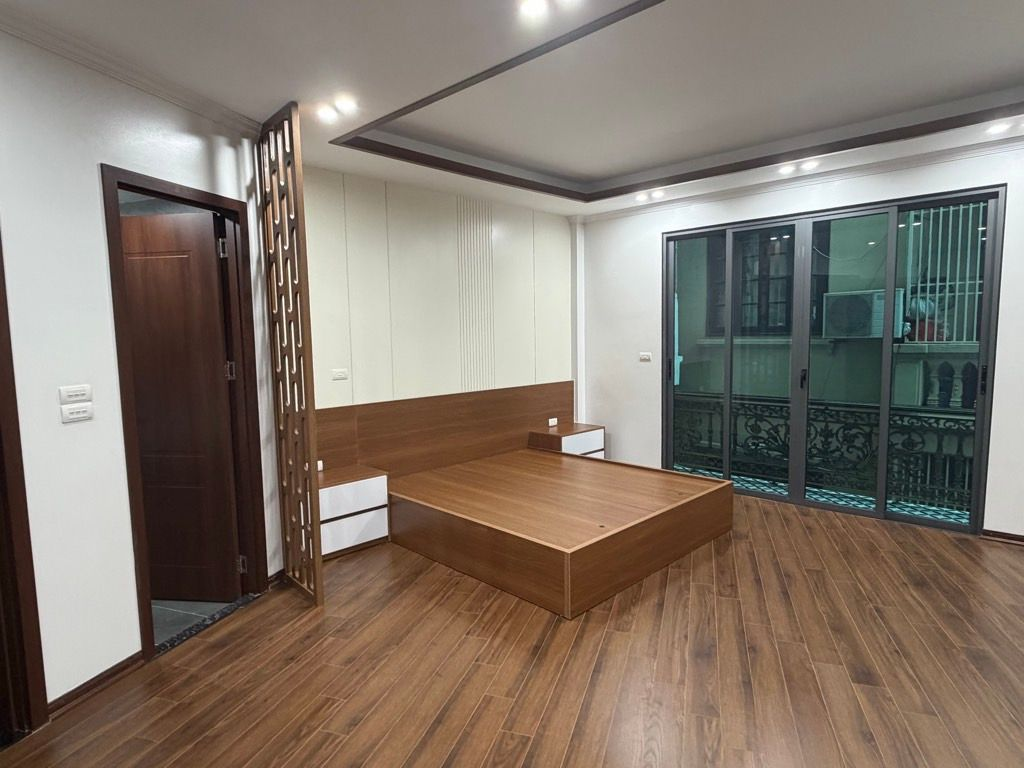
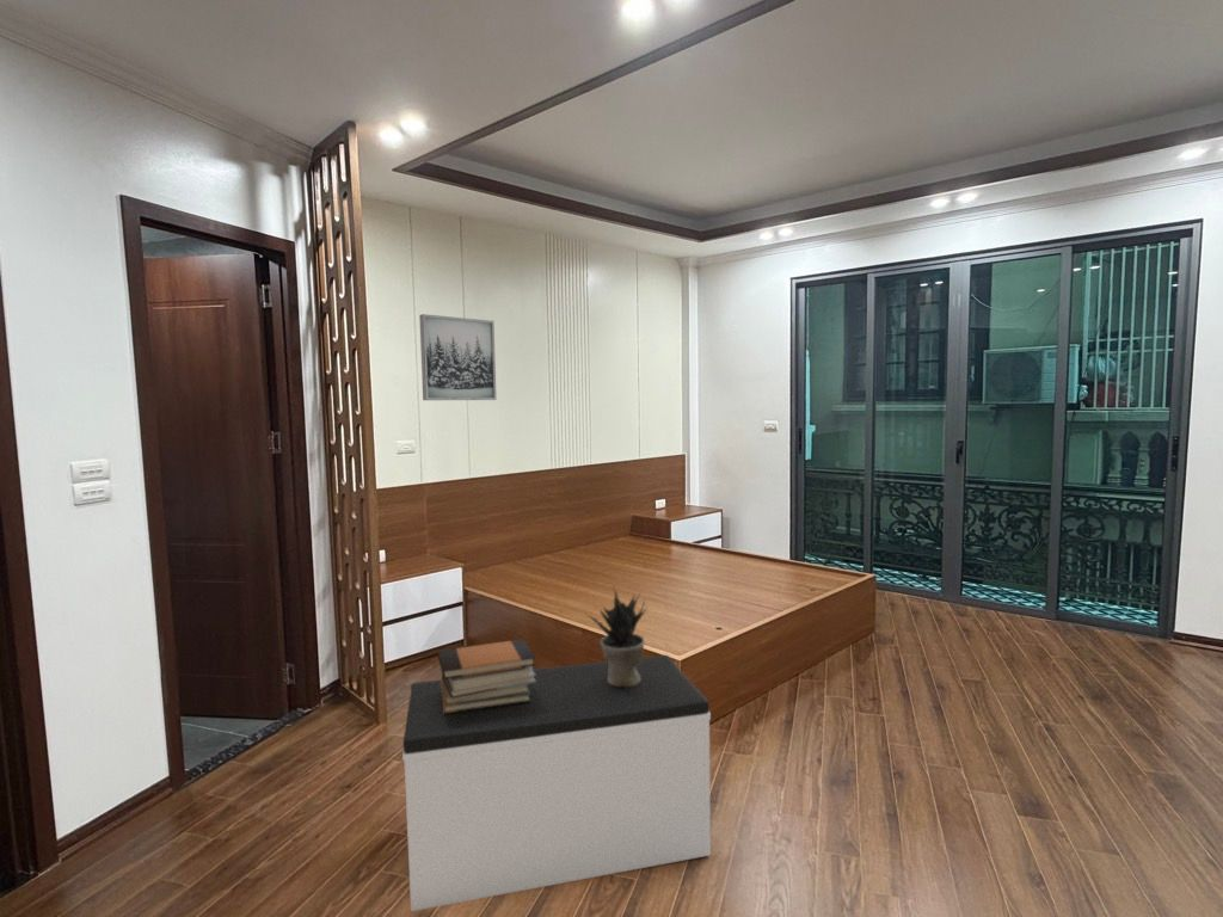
+ book stack [437,638,536,713]
+ potted plant [583,586,649,687]
+ bench [401,654,712,912]
+ wall art [418,313,497,401]
